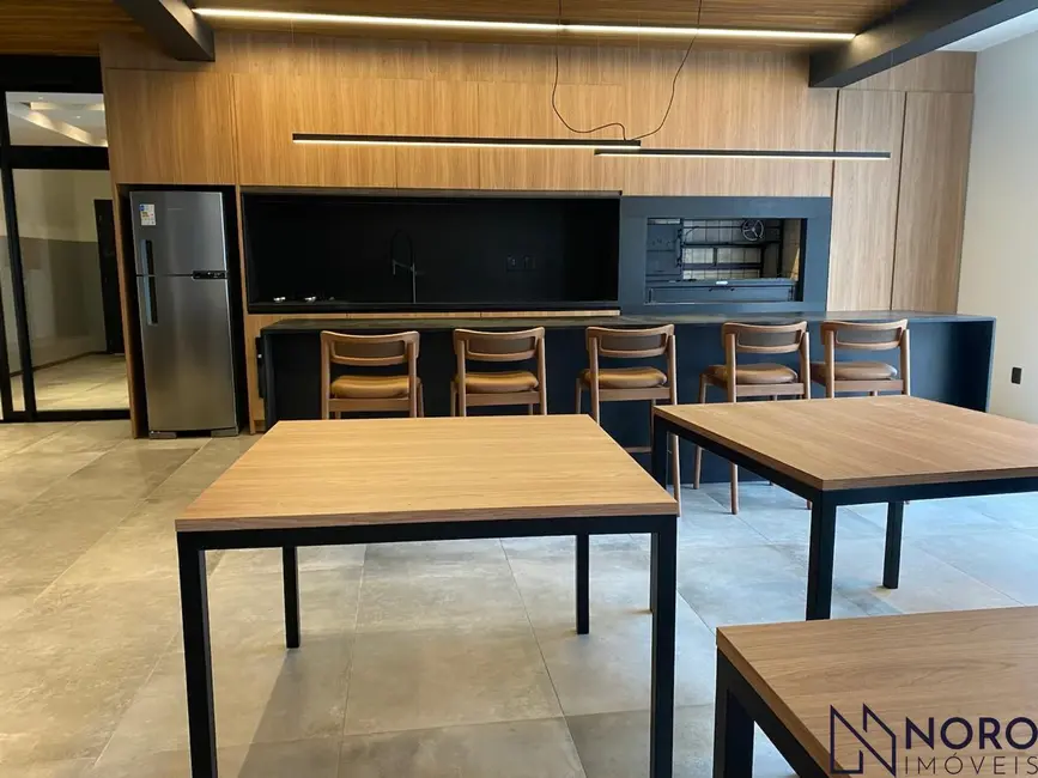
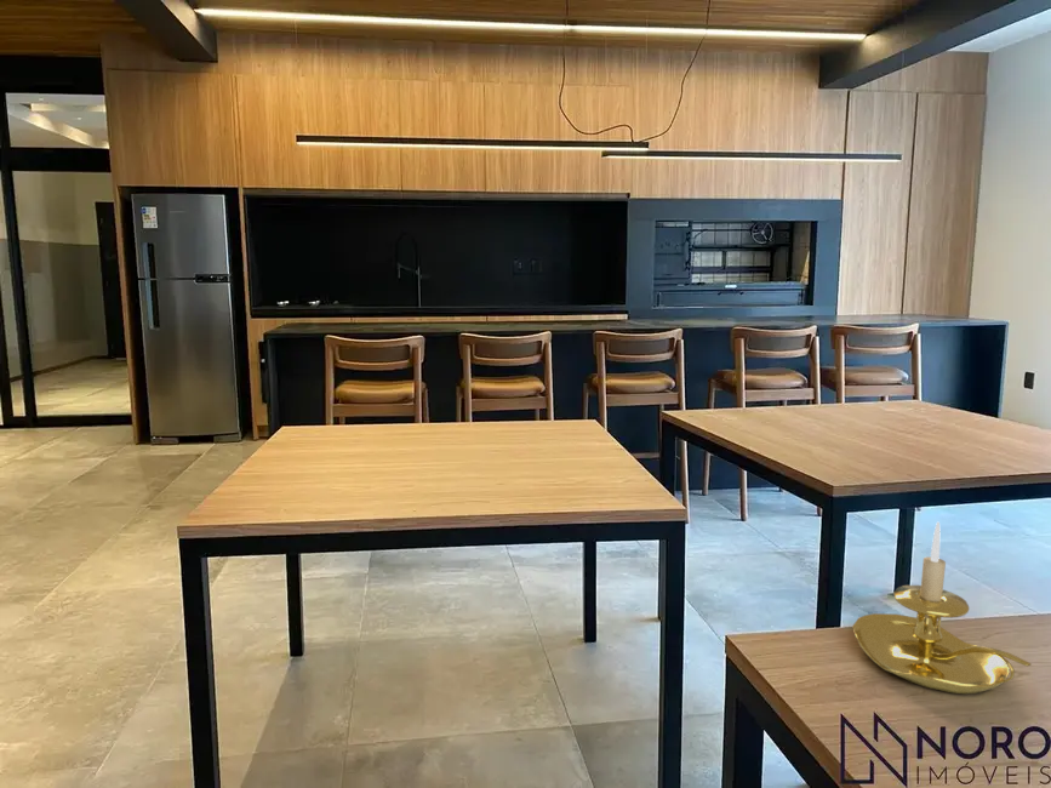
+ candle holder [851,521,1033,695]
